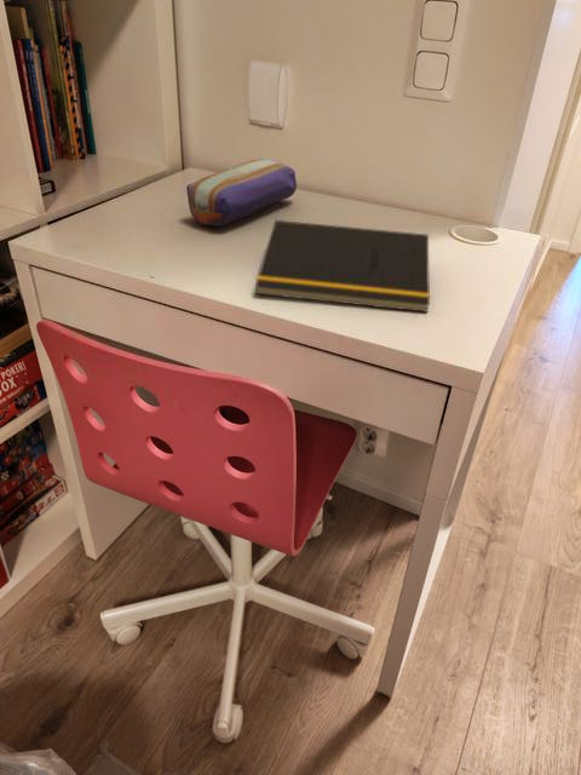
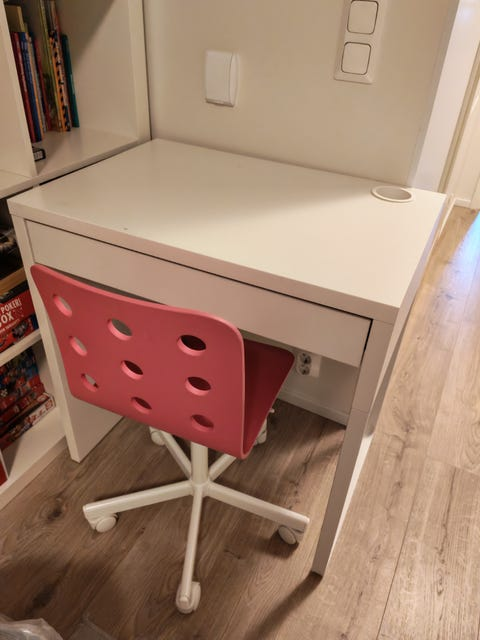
- notepad [254,219,431,314]
- pencil case [185,157,298,228]
